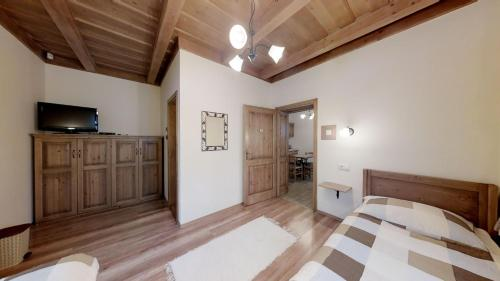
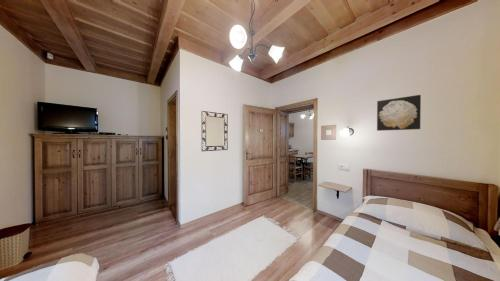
+ wall art [376,94,422,132]
